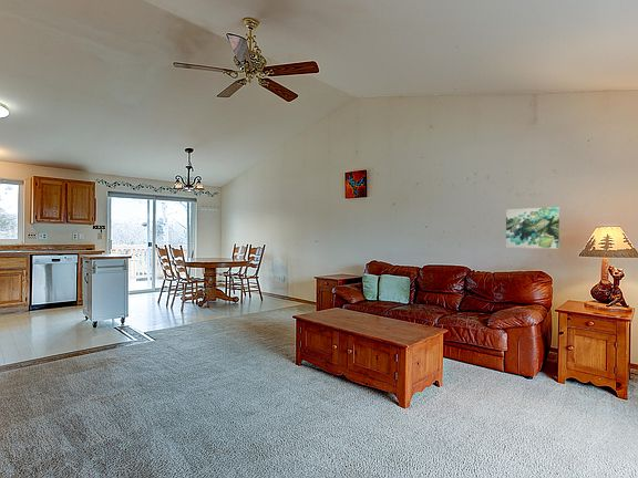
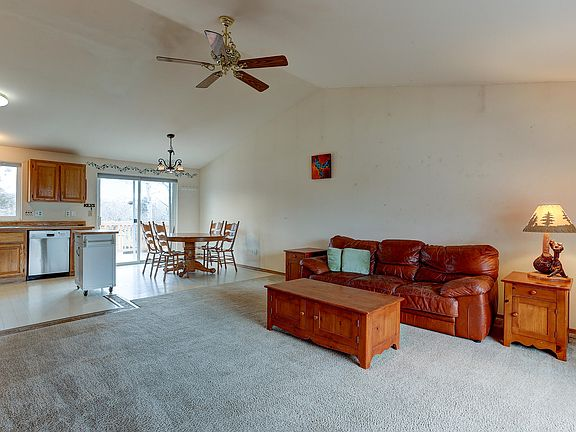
- wall art [505,206,560,250]
